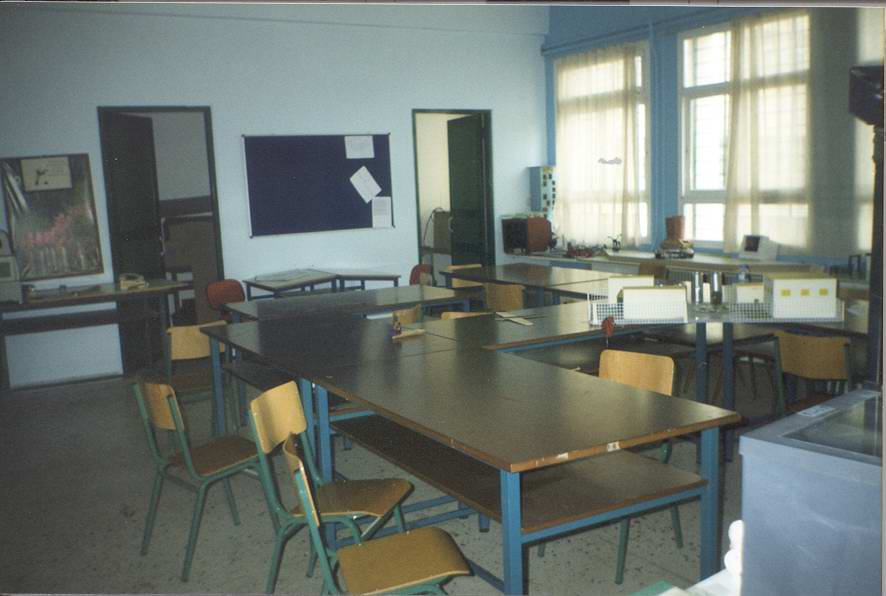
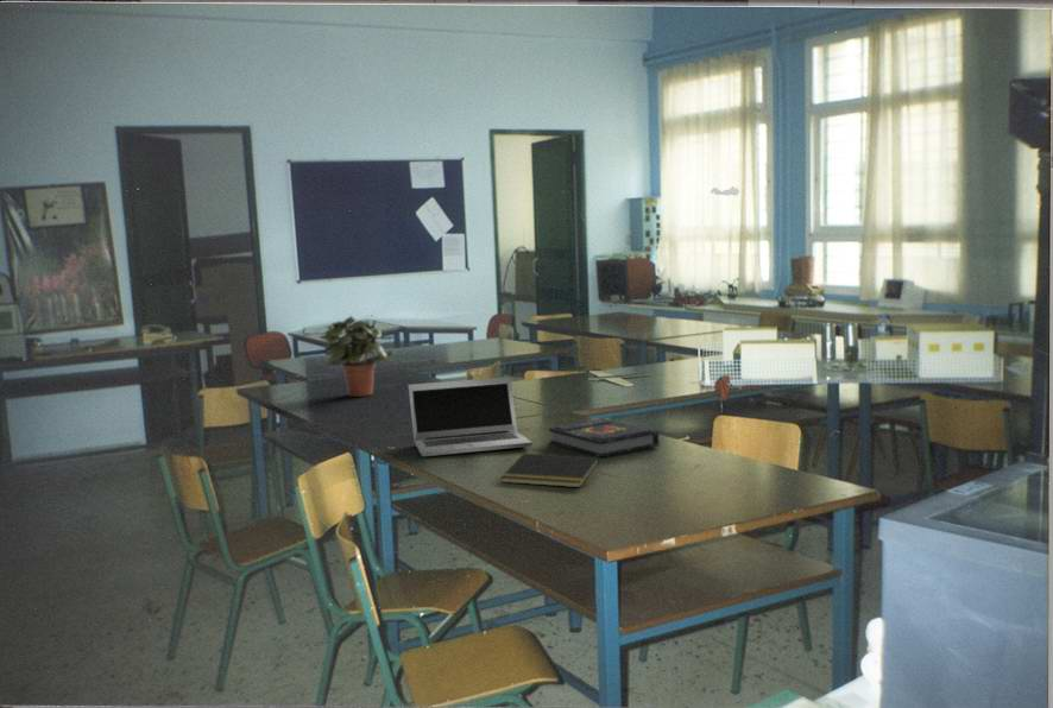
+ notepad [499,453,600,488]
+ potted plant [319,315,397,398]
+ laptop [406,375,534,457]
+ book [548,418,661,459]
